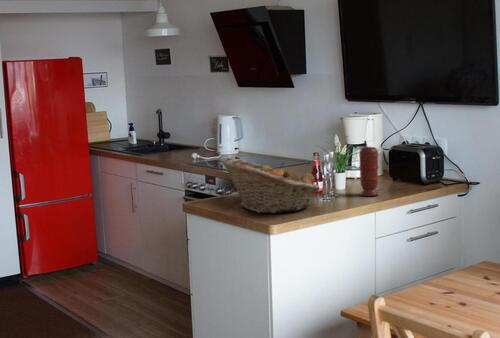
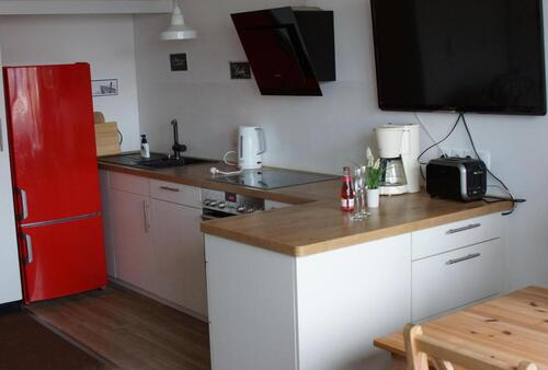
- fruit basket [220,157,321,214]
- spice grinder [358,146,380,197]
